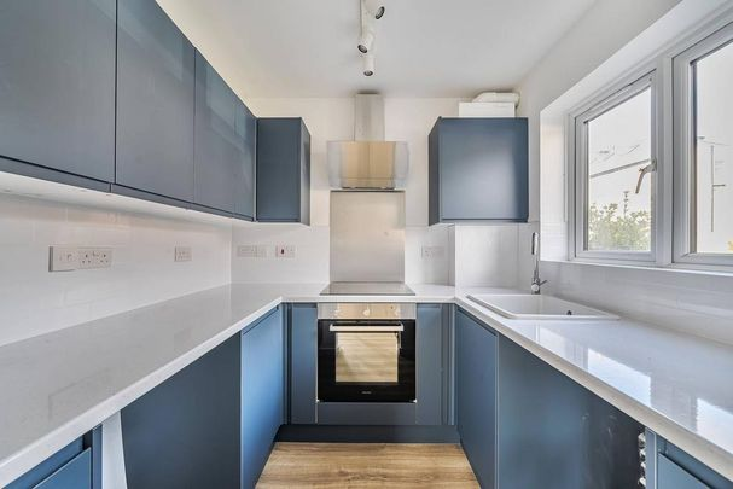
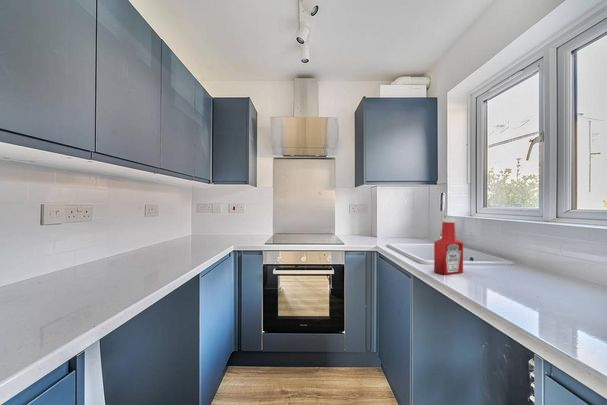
+ soap bottle [433,217,464,275]
